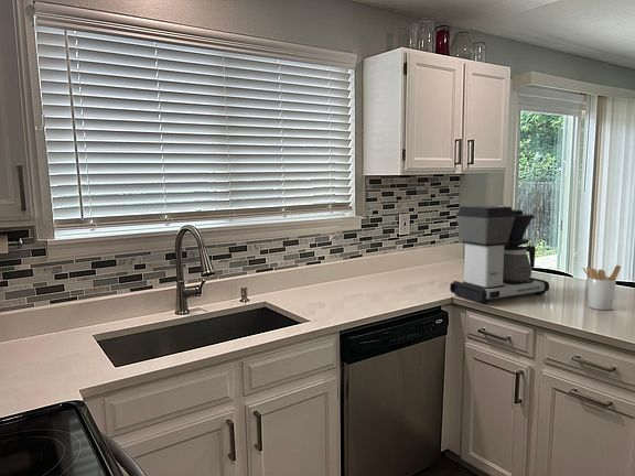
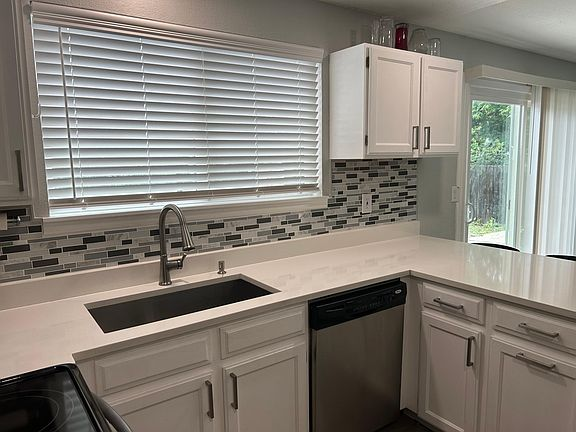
- coffee maker [449,205,550,305]
- utensil holder [582,264,622,311]
